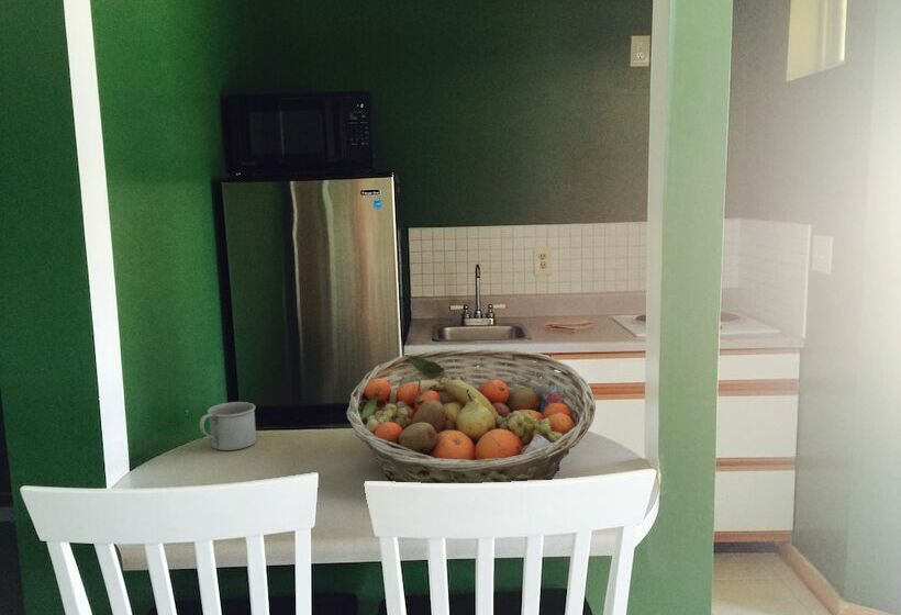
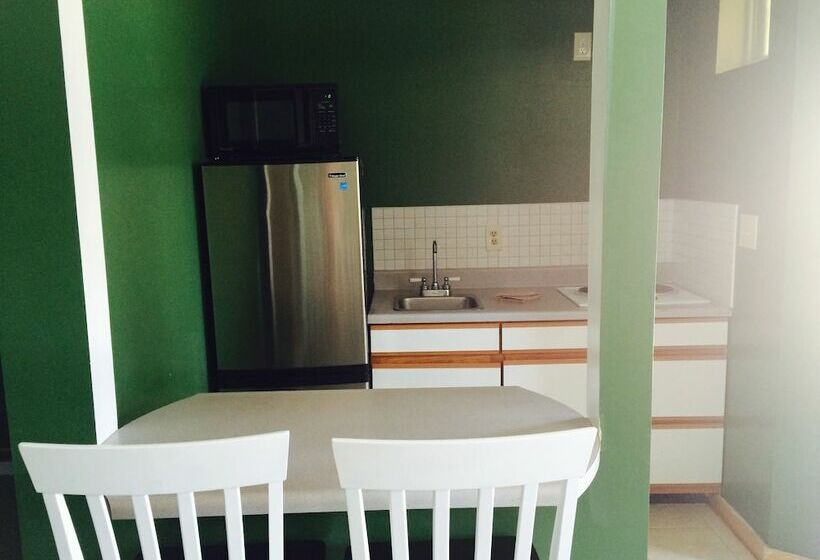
- fruit basket [345,348,597,484]
- mug [199,401,257,451]
